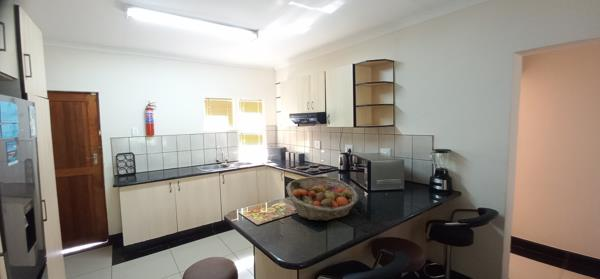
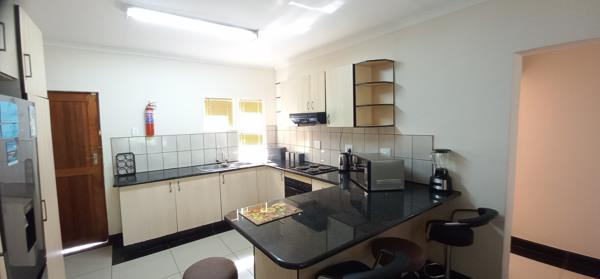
- fruit basket [285,175,359,222]
